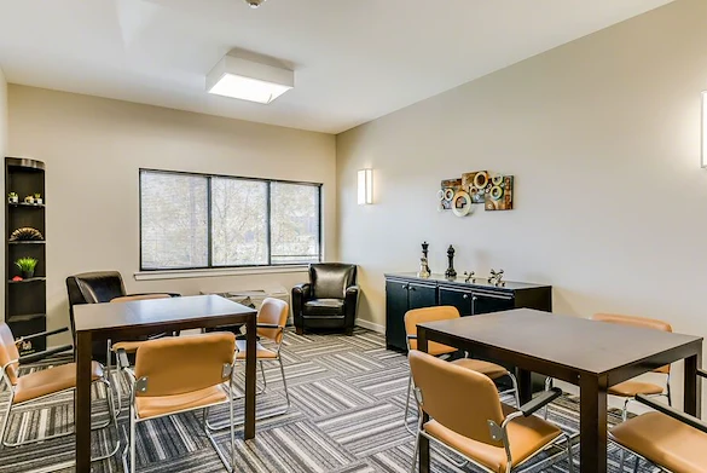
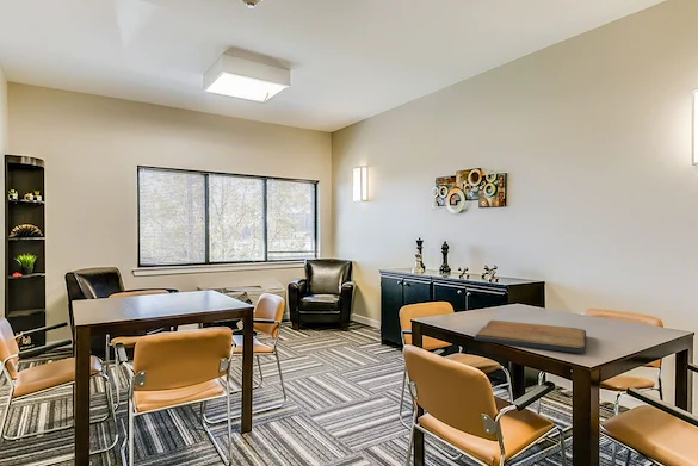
+ religious icon [474,319,587,355]
